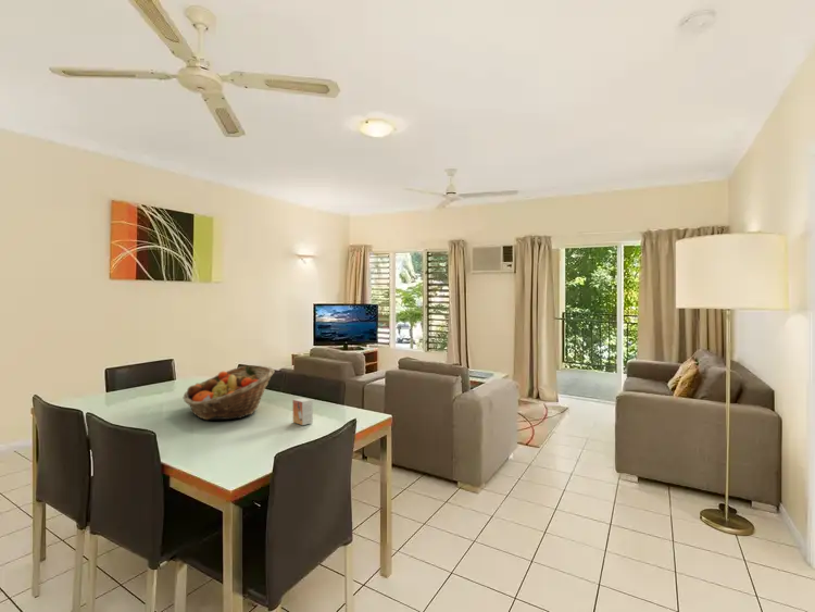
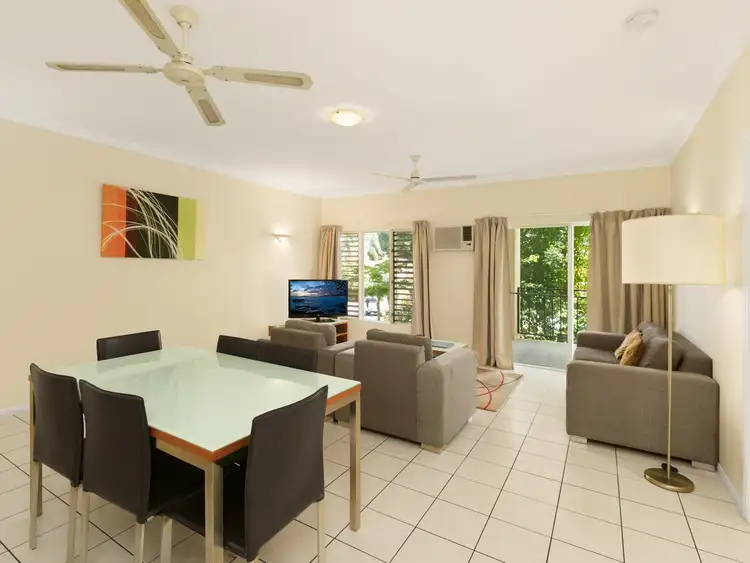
- fruit basket [181,364,275,421]
- small box [292,397,314,426]
